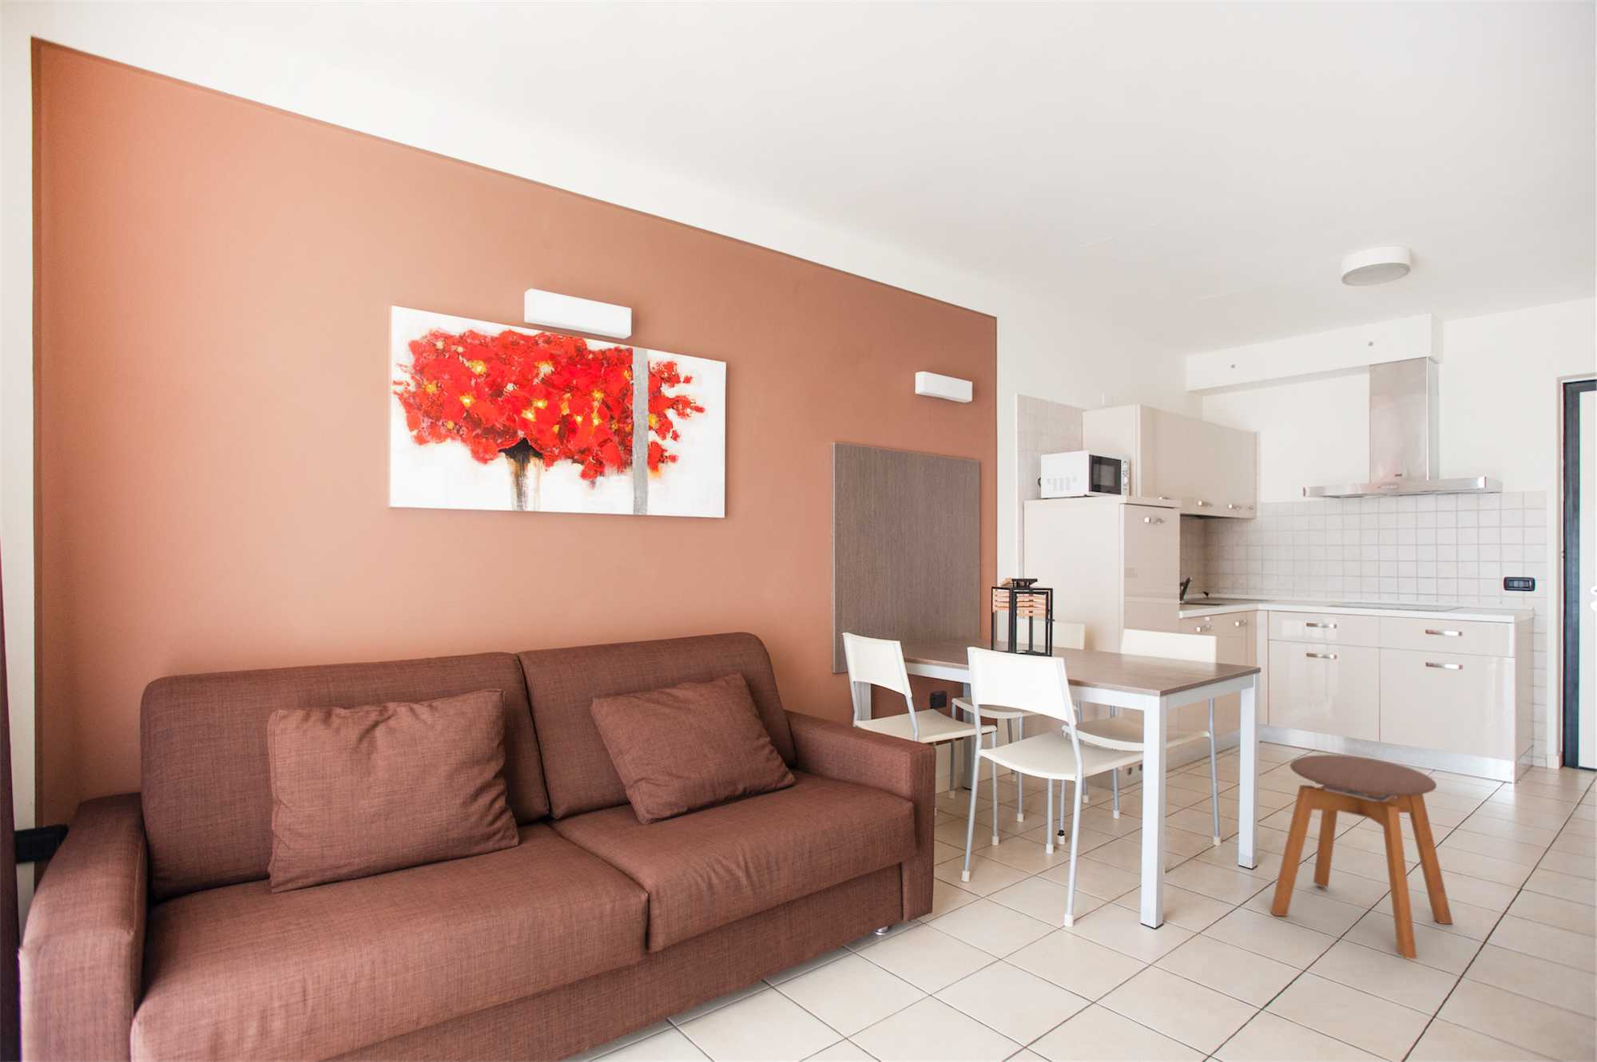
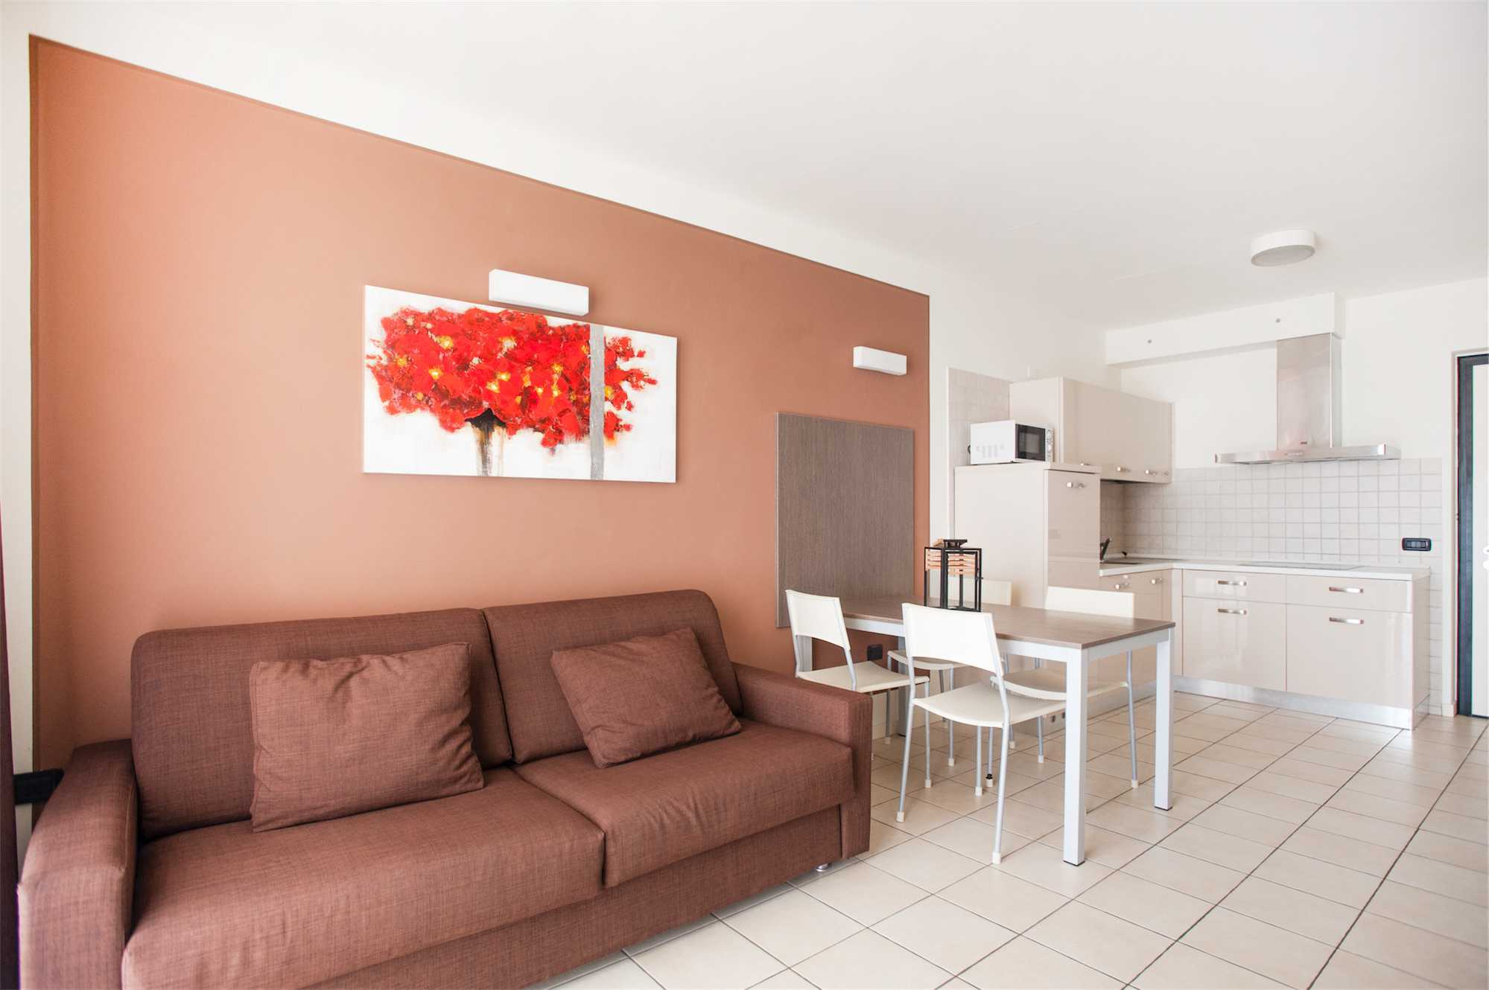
- stool [1270,754,1454,960]
